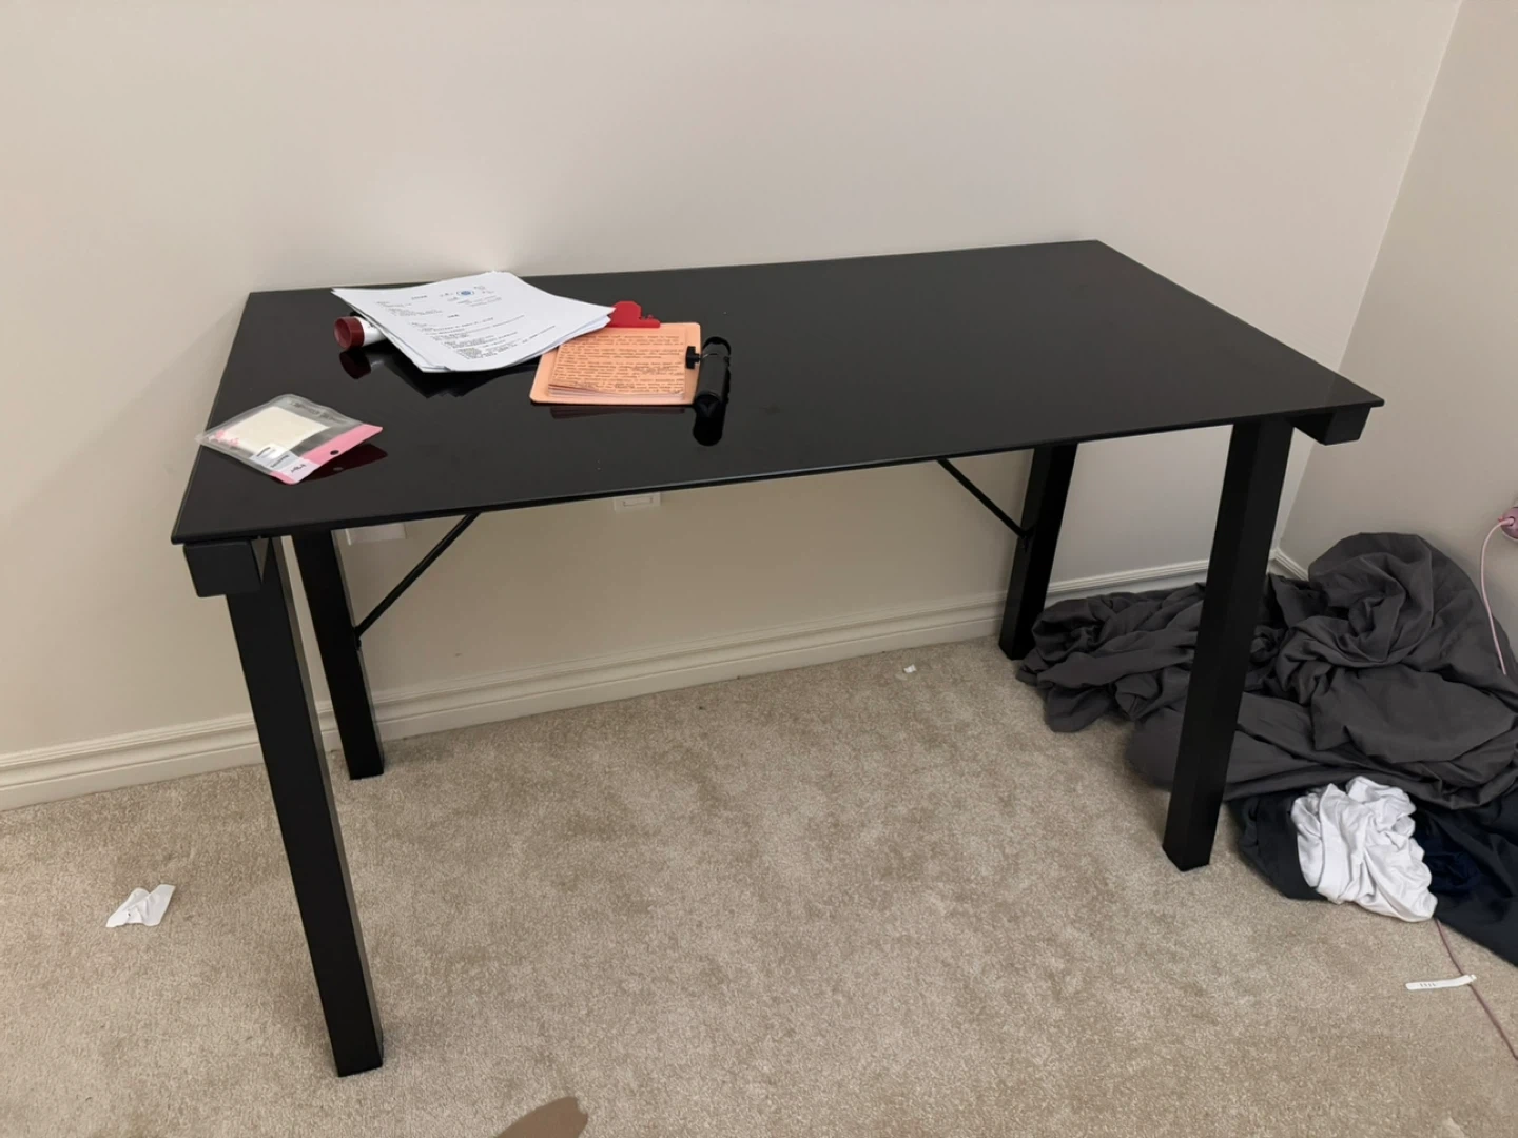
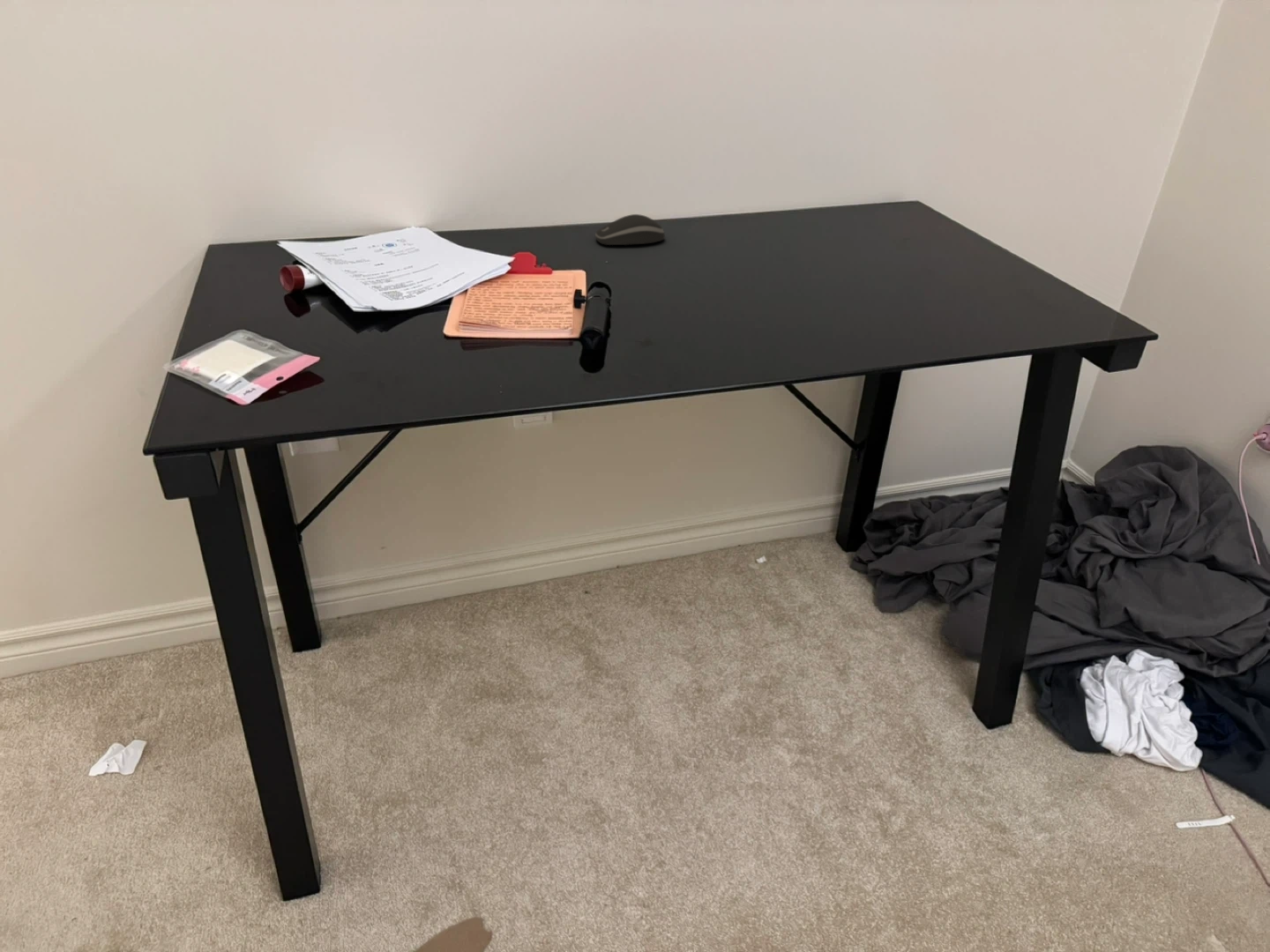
+ computer mouse [594,213,666,246]
